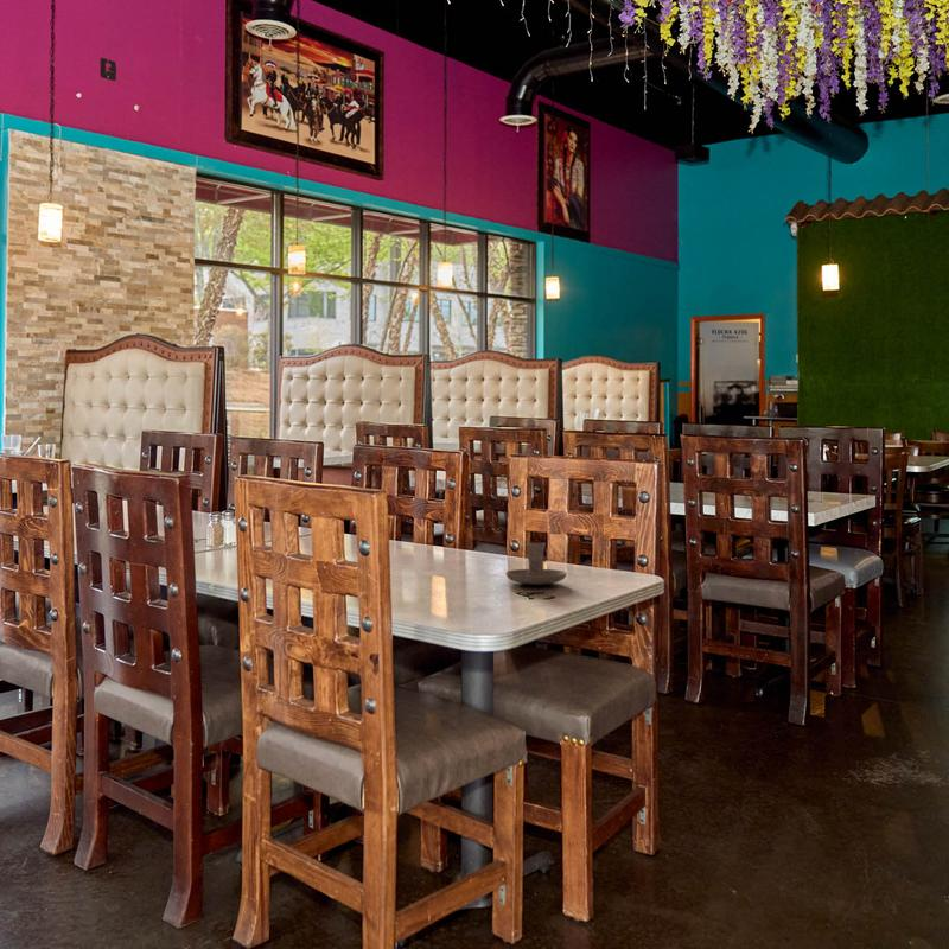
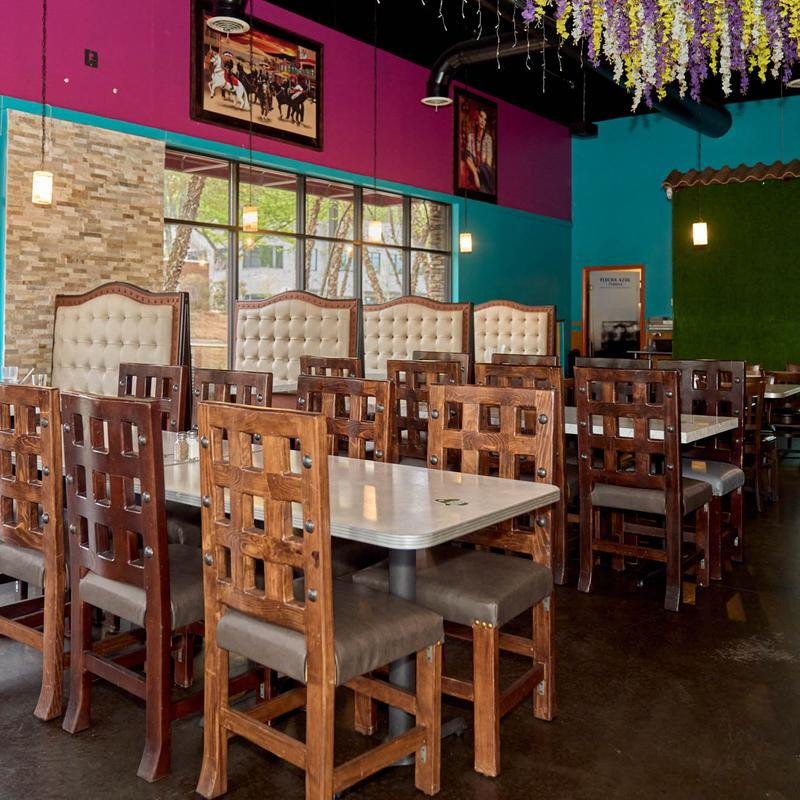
- candle holder [504,542,568,586]
